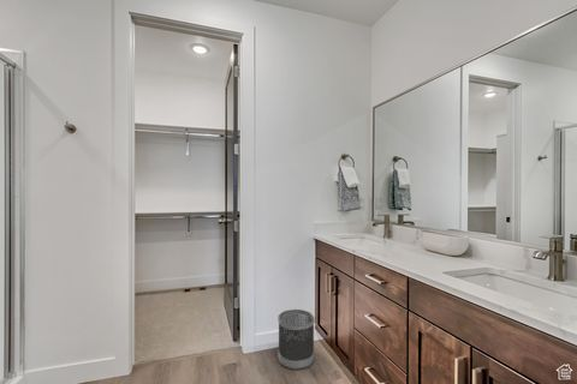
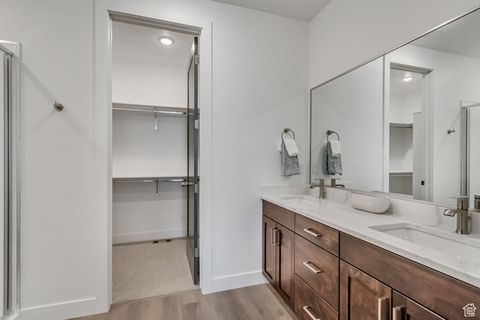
- wastebasket [276,308,316,371]
